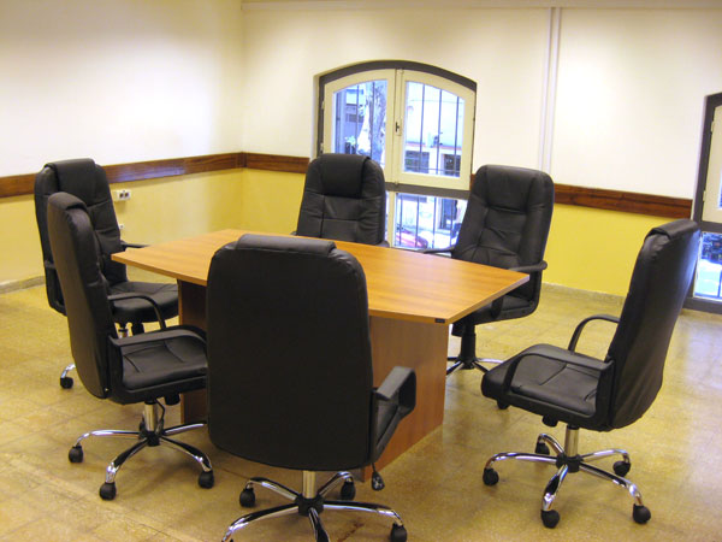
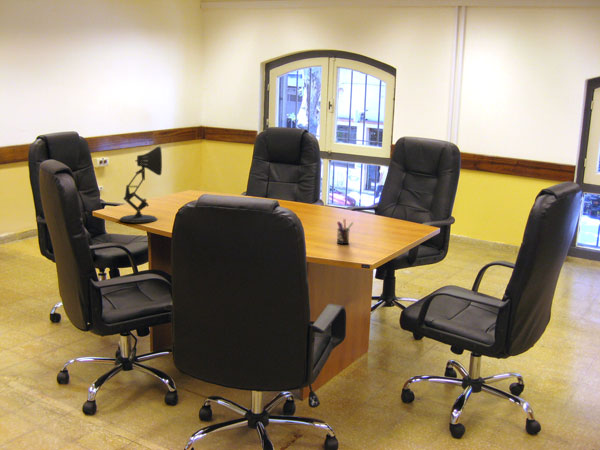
+ pen holder [336,218,354,245]
+ desk lamp [119,146,163,224]
